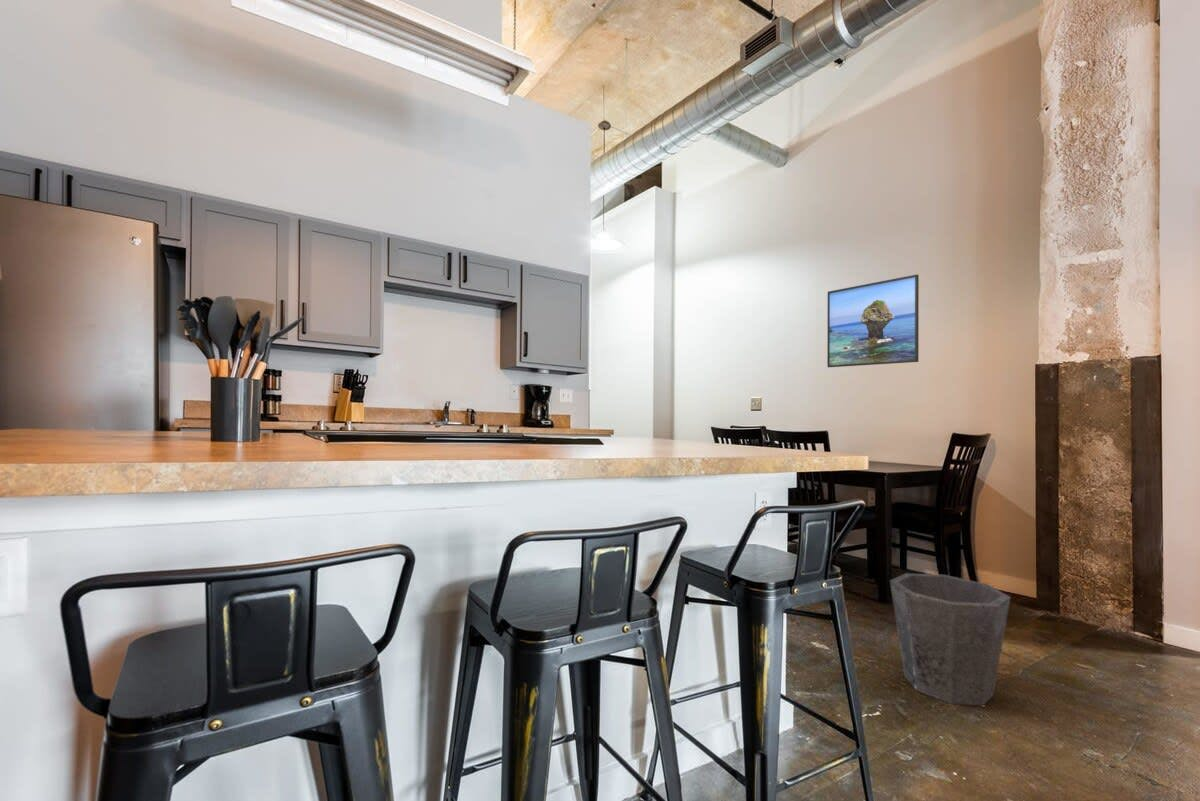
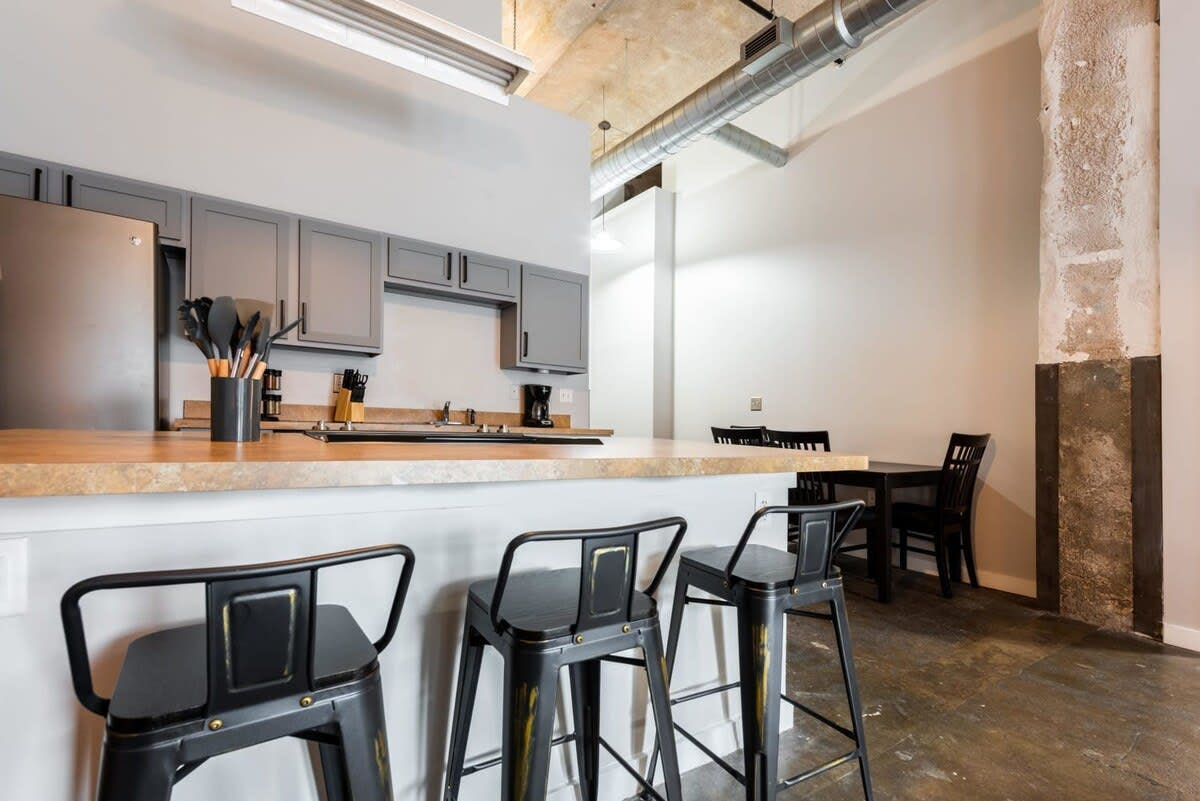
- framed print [826,273,920,368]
- waste bin [889,572,1012,706]
